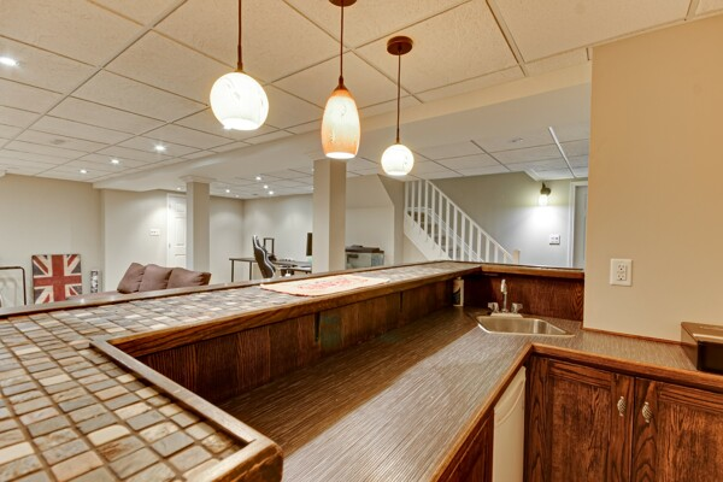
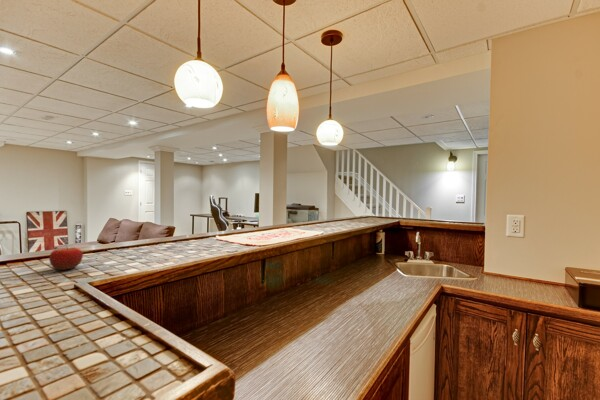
+ fruit [48,243,84,271]
